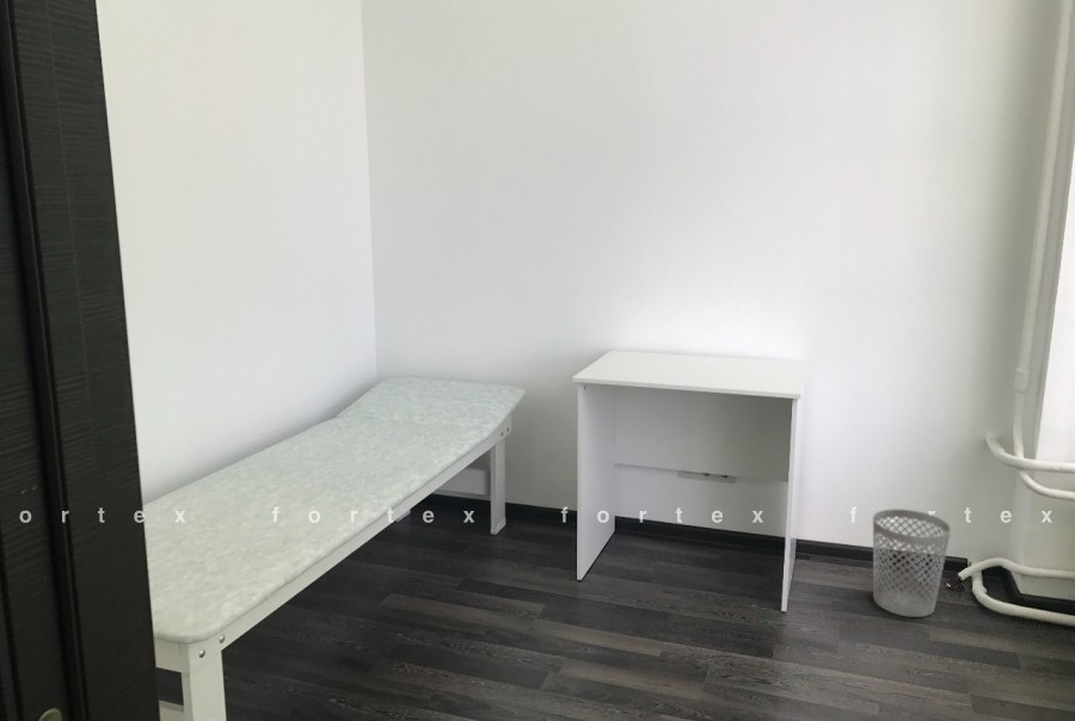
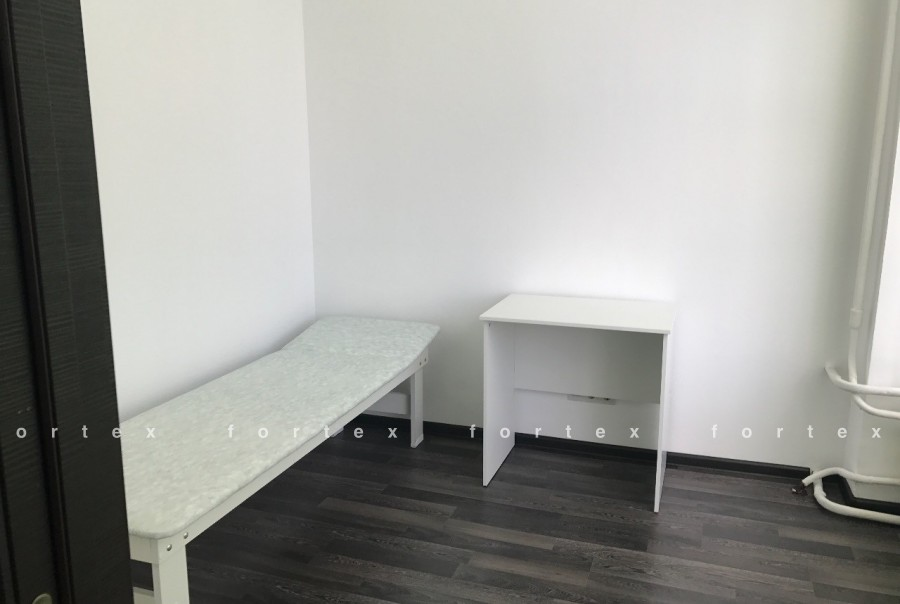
- wastebasket [872,509,952,618]
